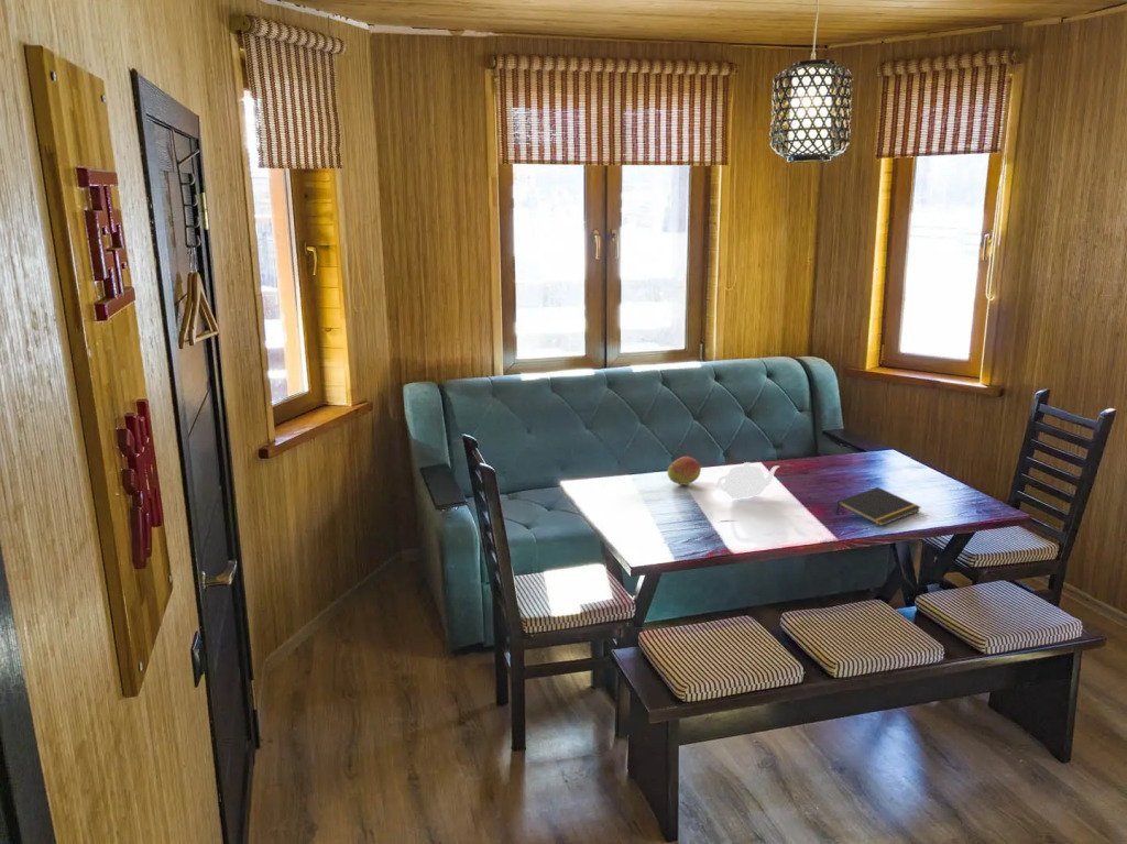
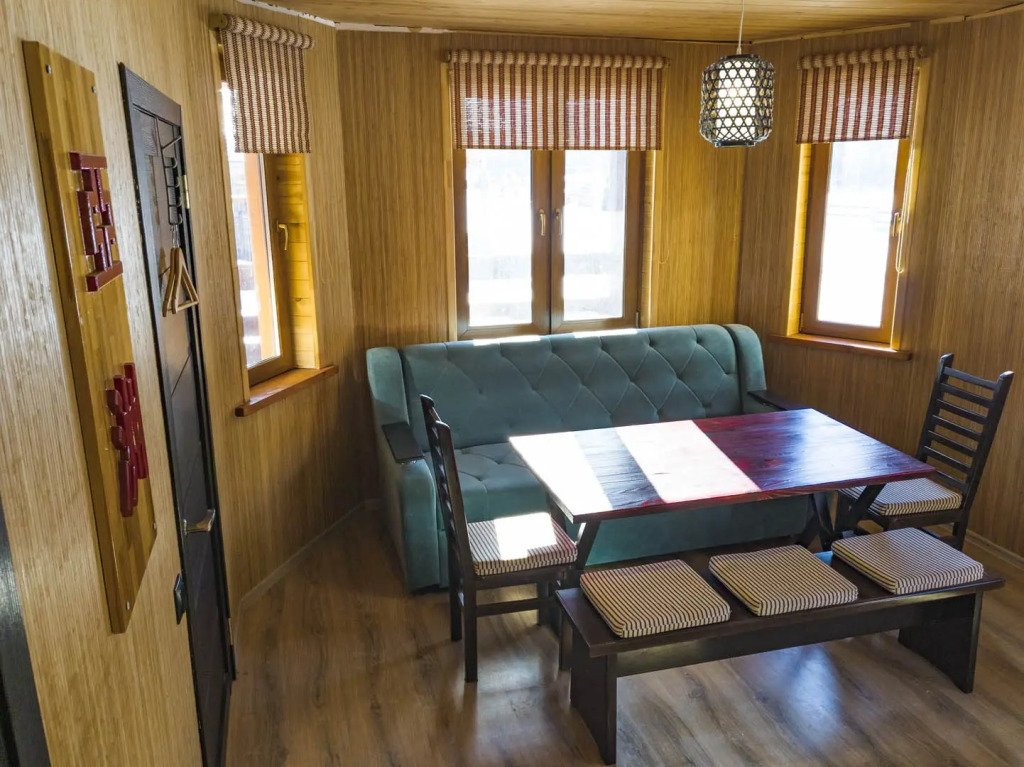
- notepad [835,486,921,527]
- fruit [666,456,702,485]
- teapot [716,461,781,500]
